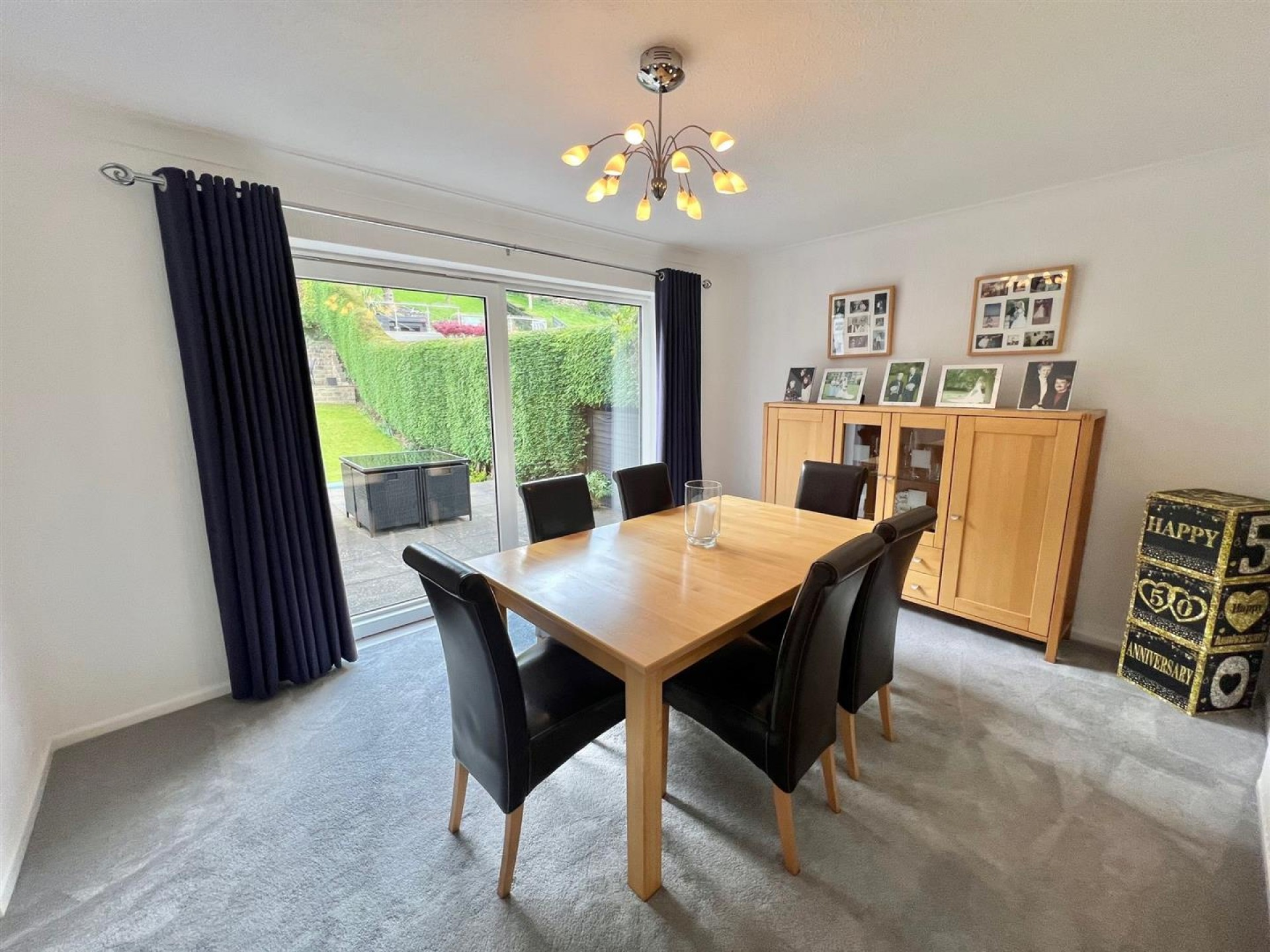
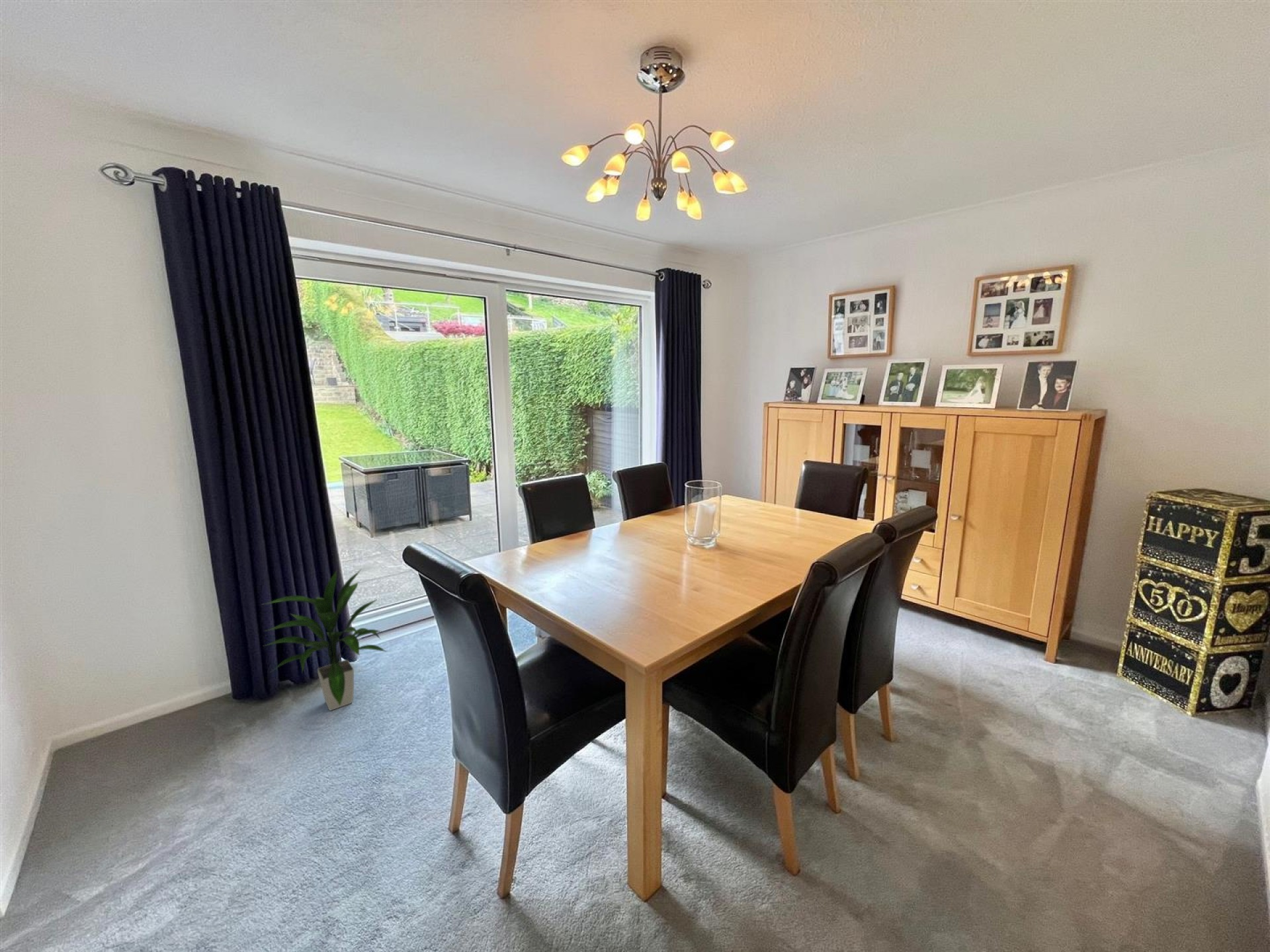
+ indoor plant [260,567,388,711]
